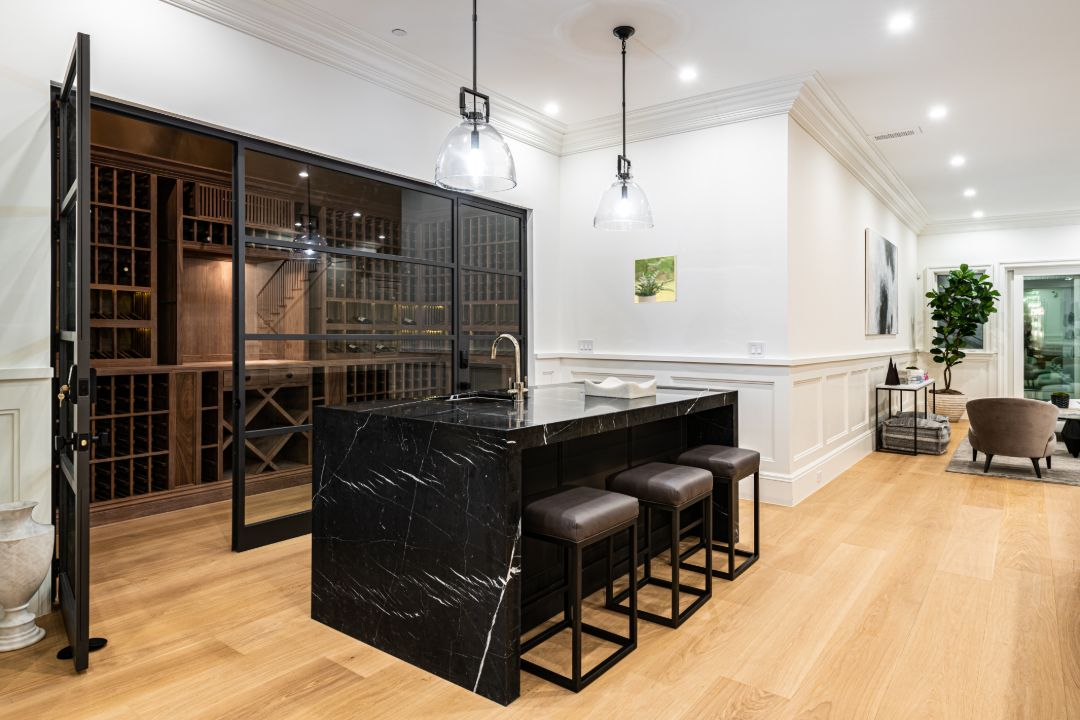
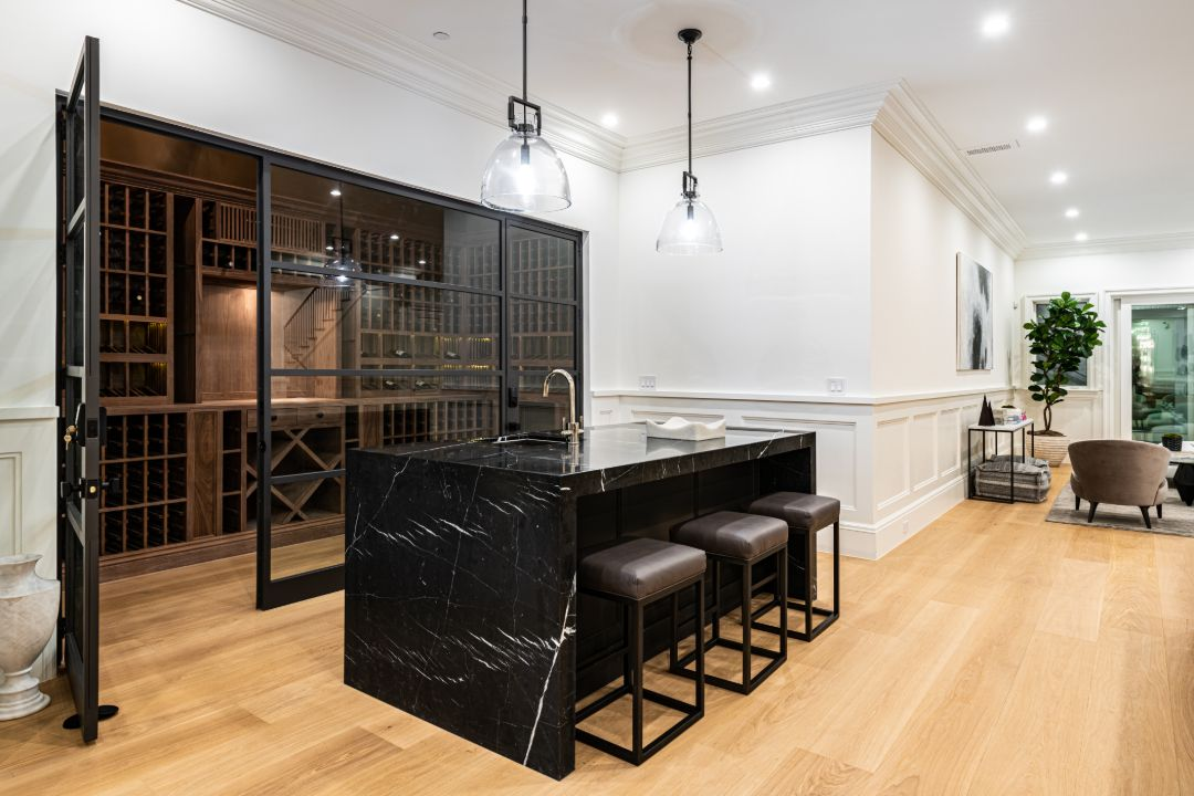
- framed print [633,254,678,305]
